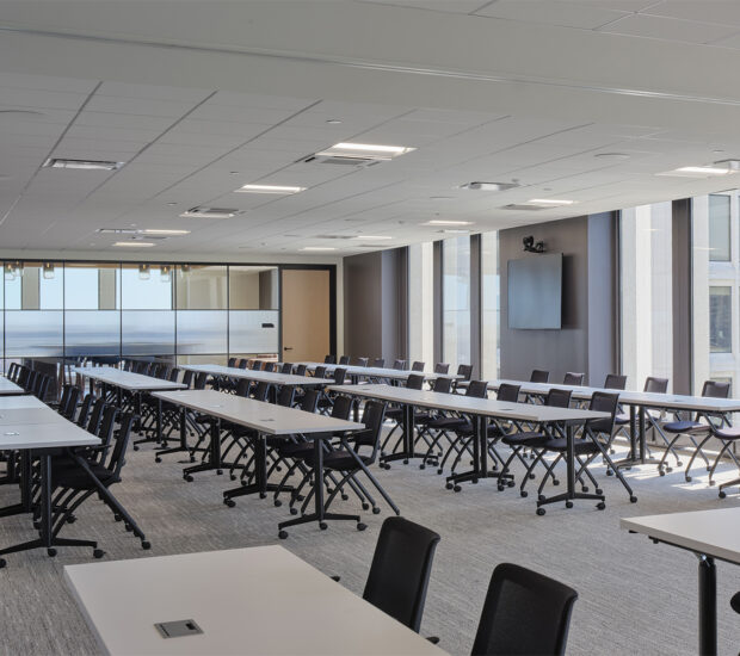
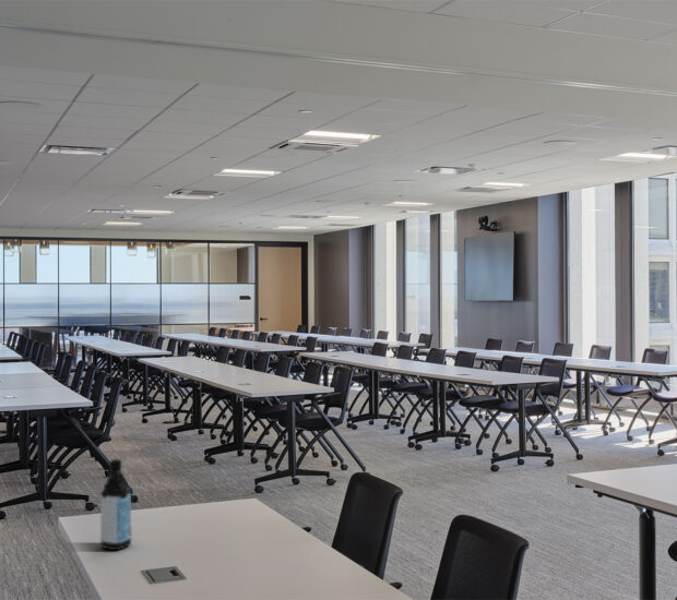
+ water bottle [99,458,132,551]
